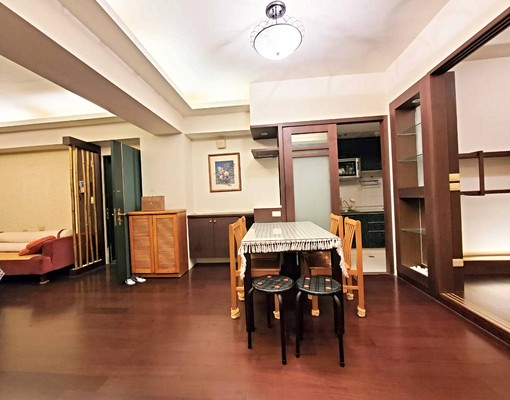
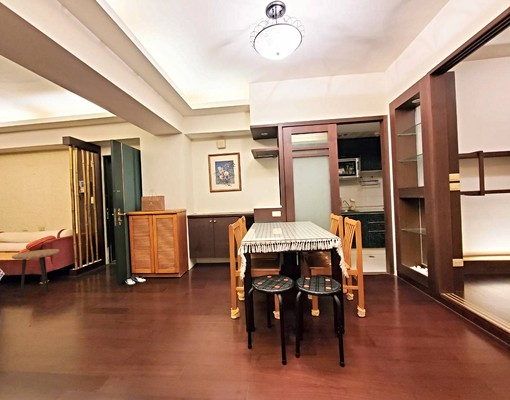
+ side table [11,248,60,298]
